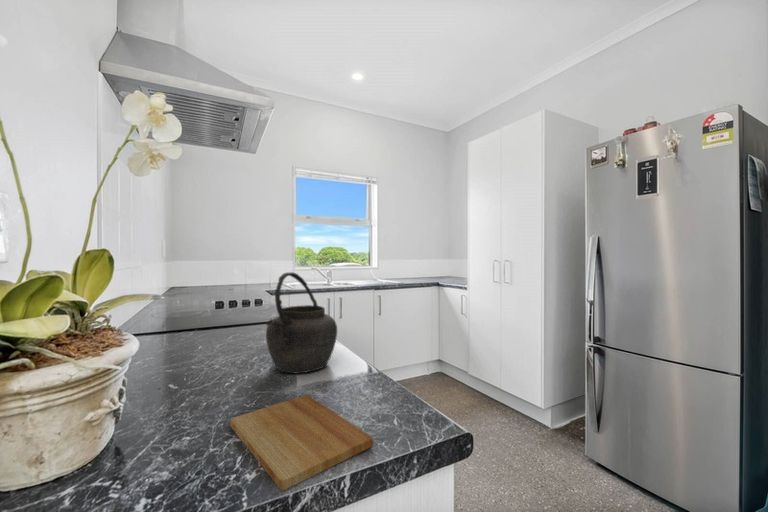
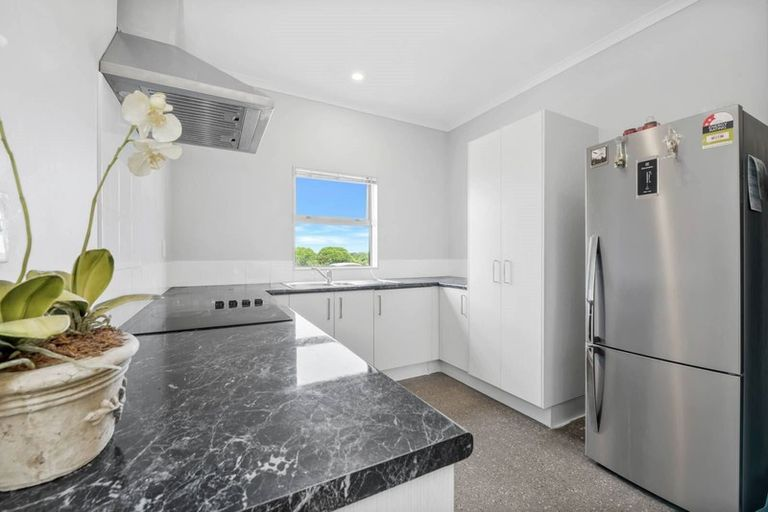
- kettle [265,271,338,375]
- cutting board [229,394,374,491]
